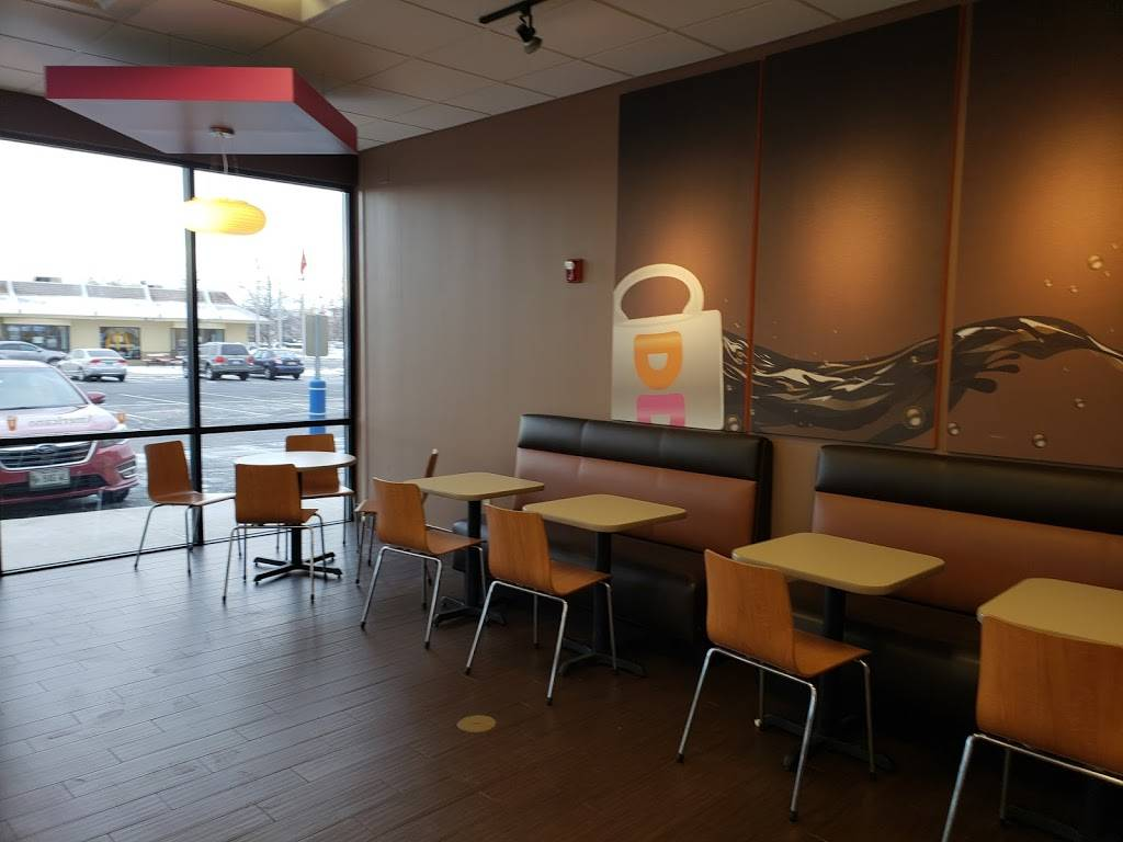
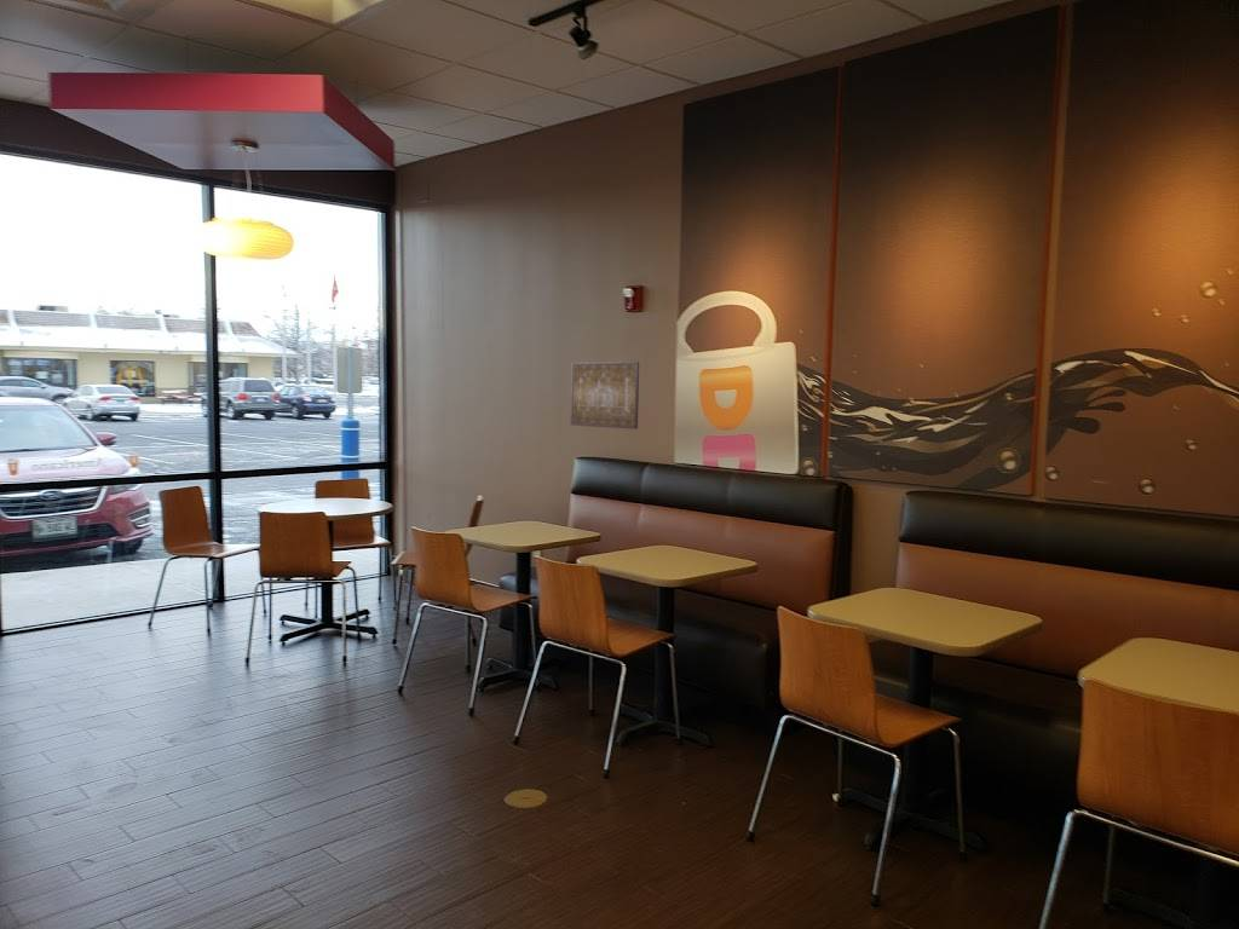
+ wall art [570,360,640,431]
